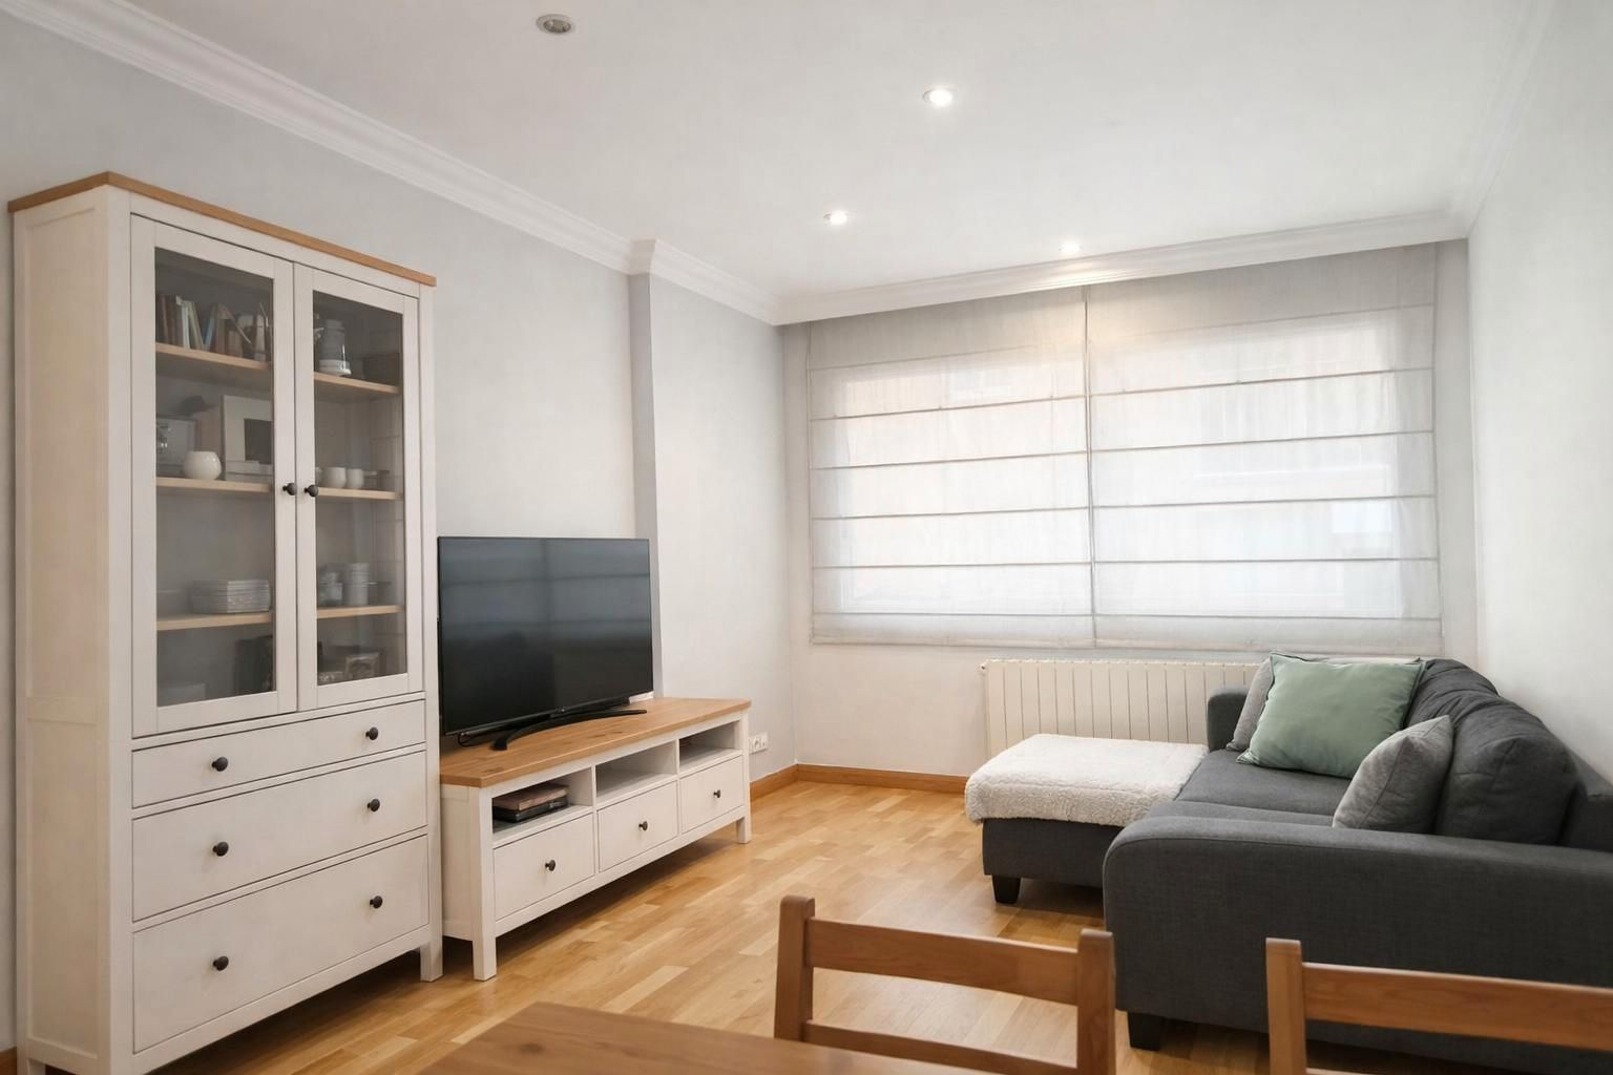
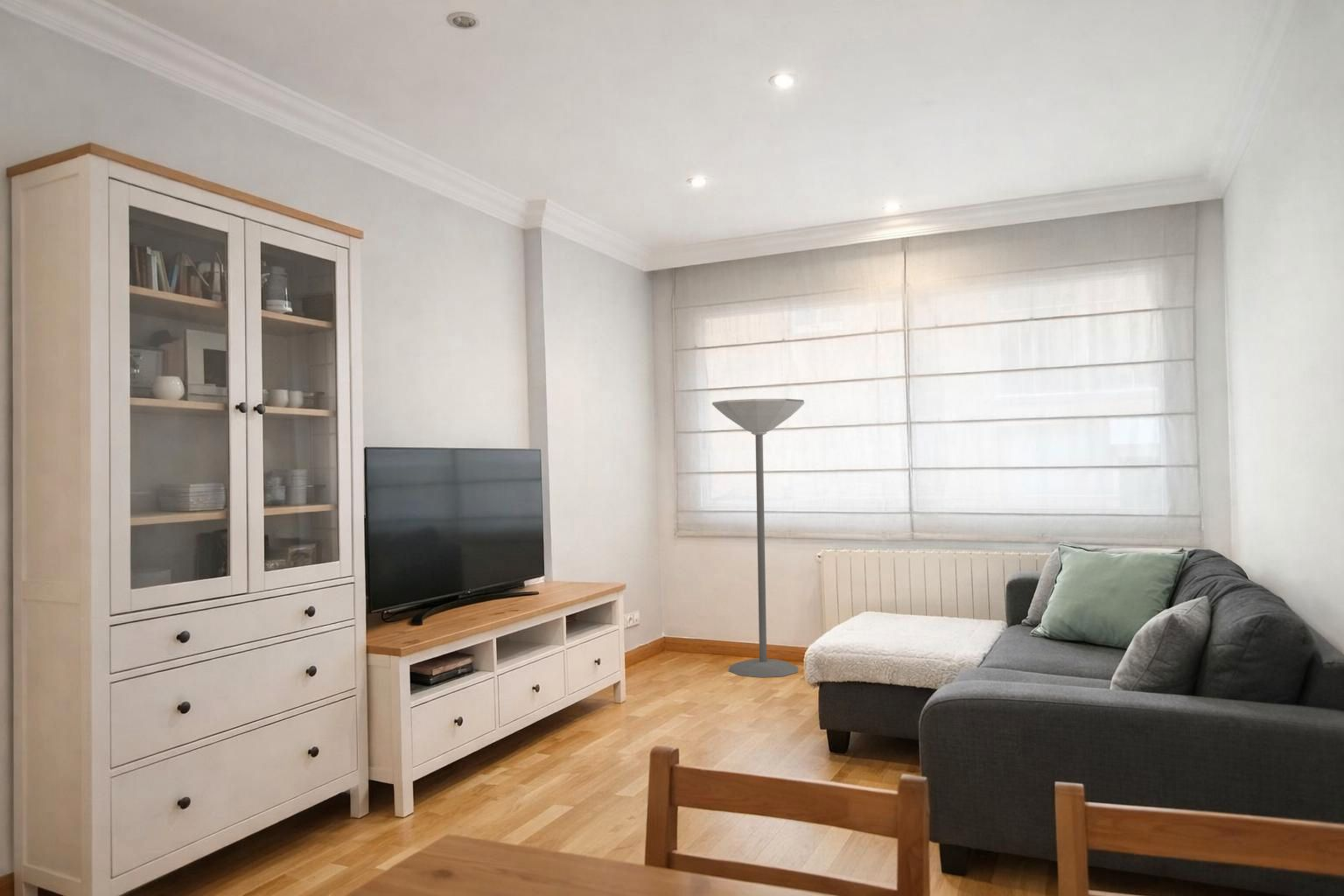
+ floor lamp [711,398,805,678]
